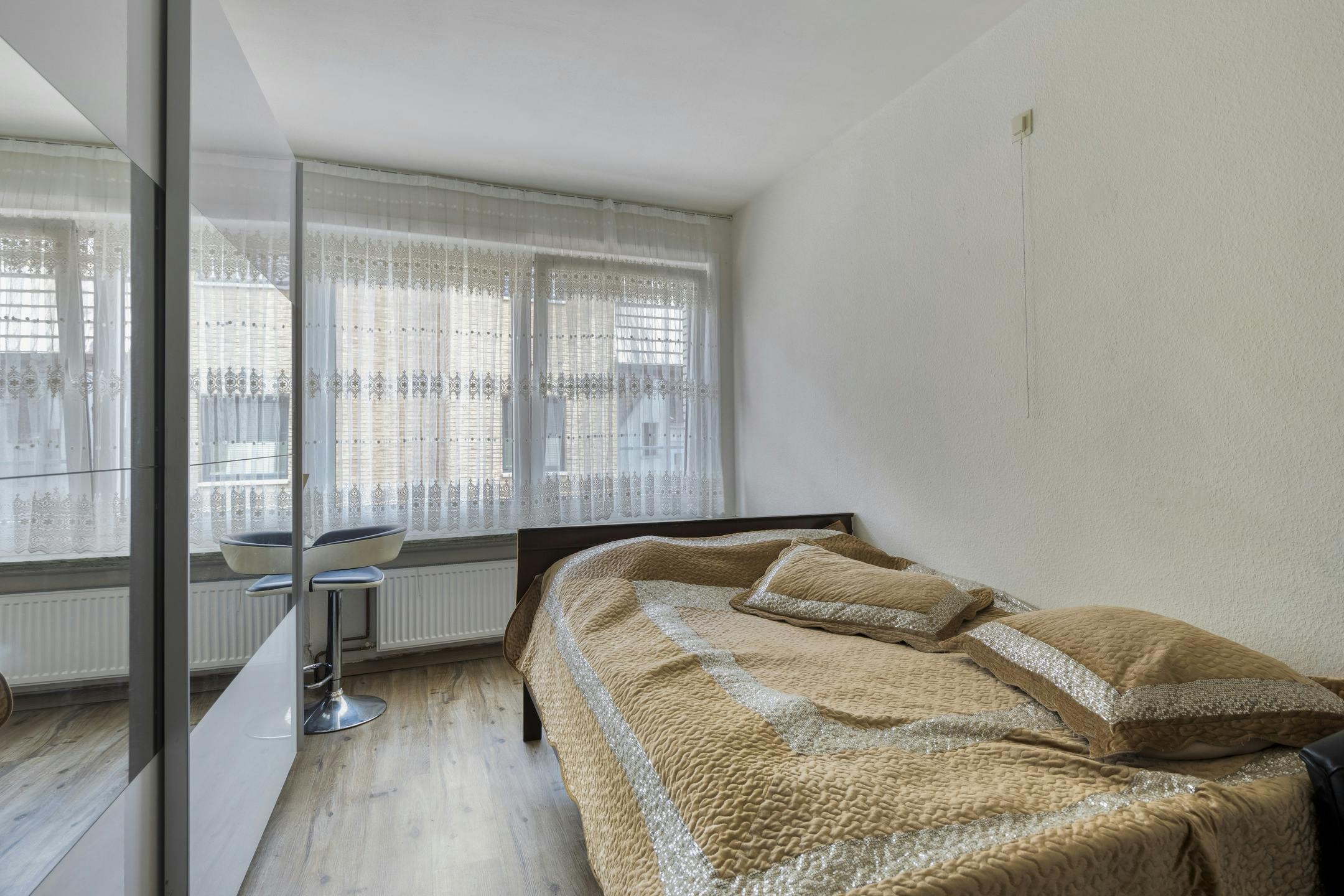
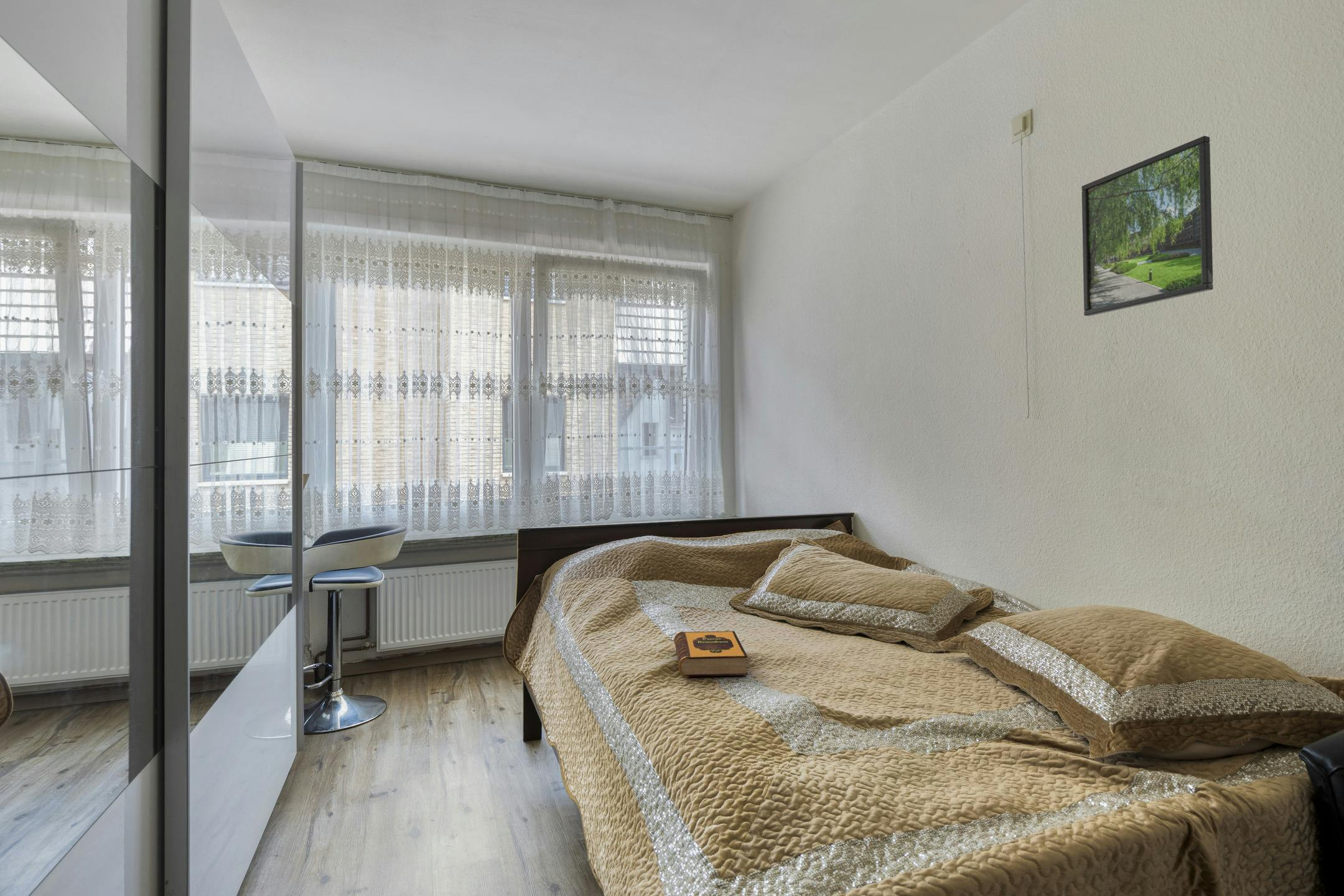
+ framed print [1081,135,1214,317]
+ hardback book [673,630,749,678]
